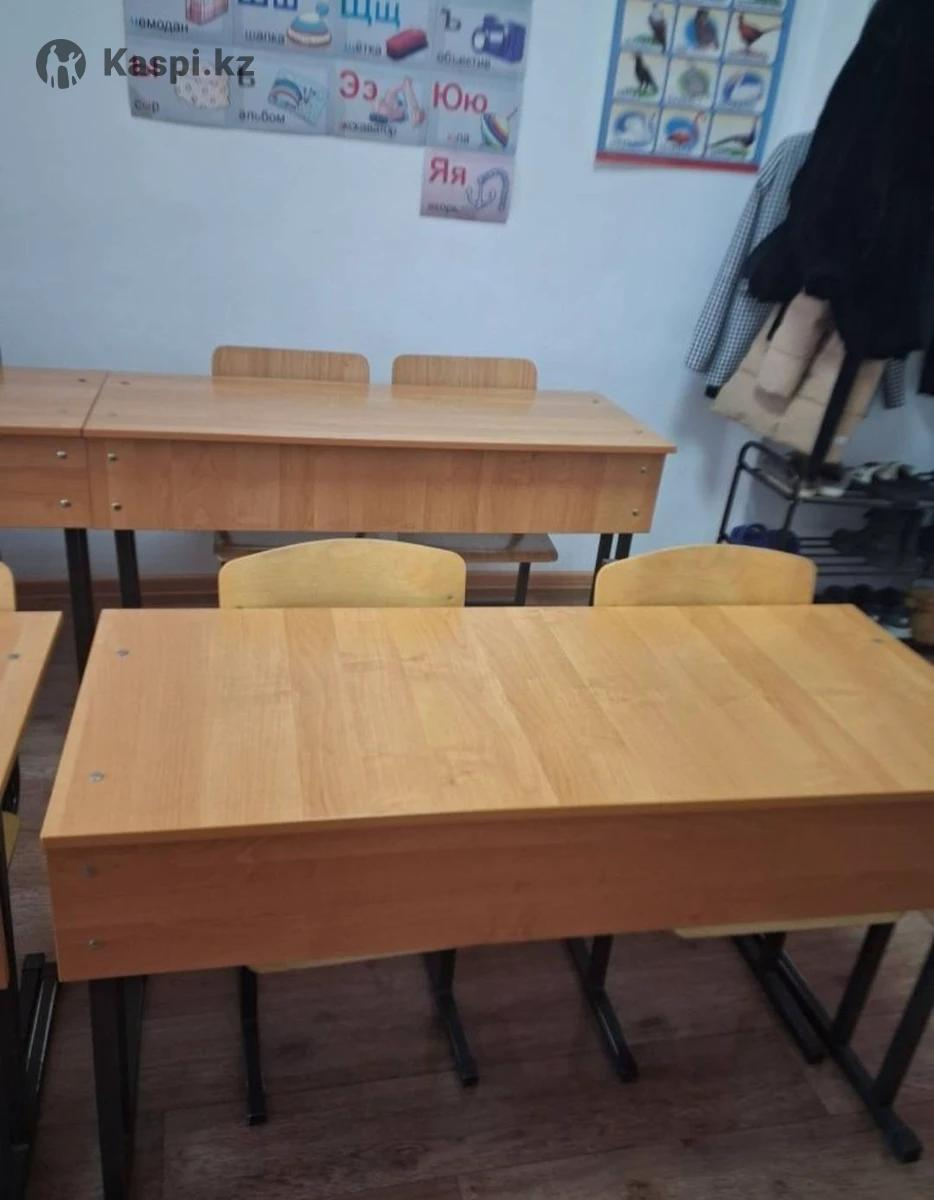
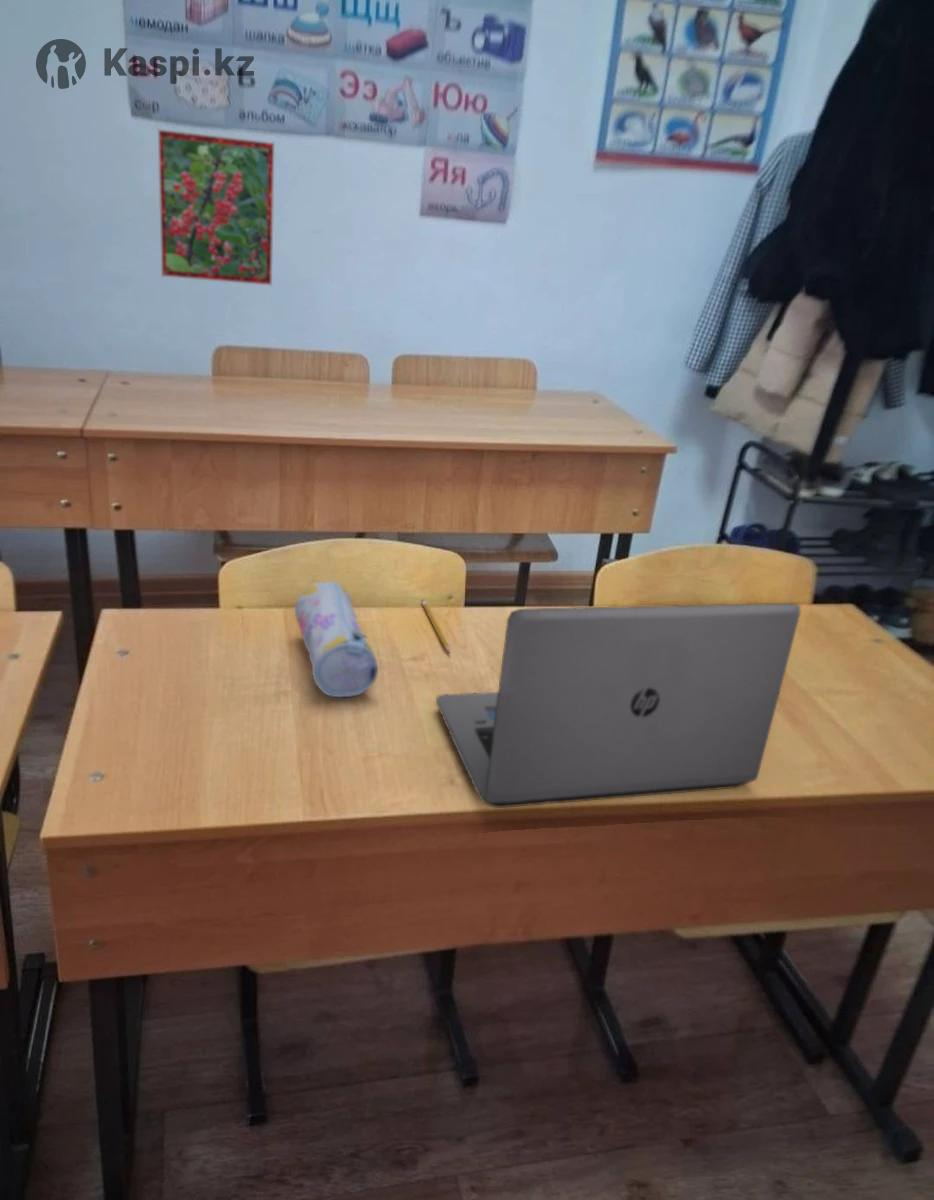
+ pencil case [294,581,379,698]
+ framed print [156,128,276,287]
+ pencil [420,598,451,653]
+ laptop [435,602,802,809]
